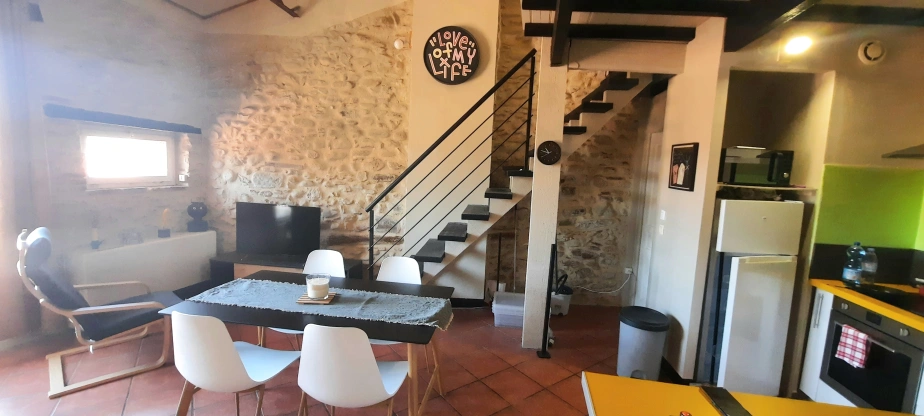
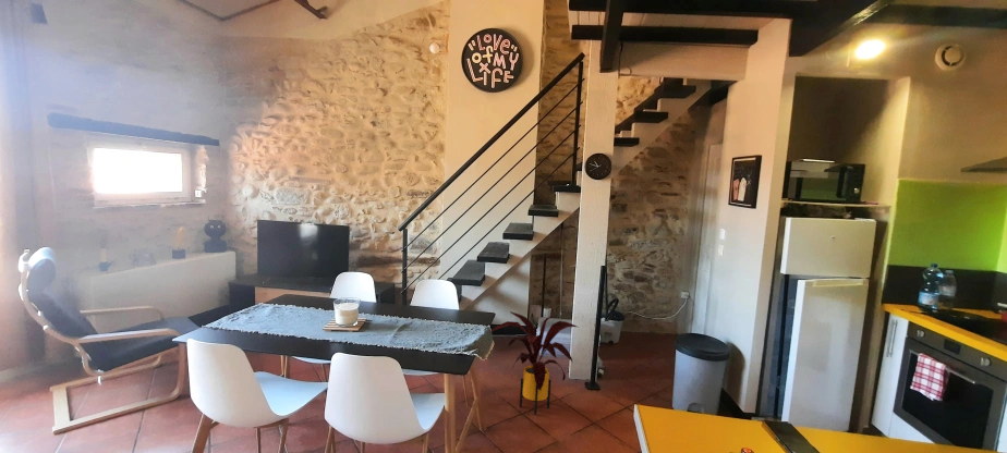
+ house plant [490,310,580,416]
